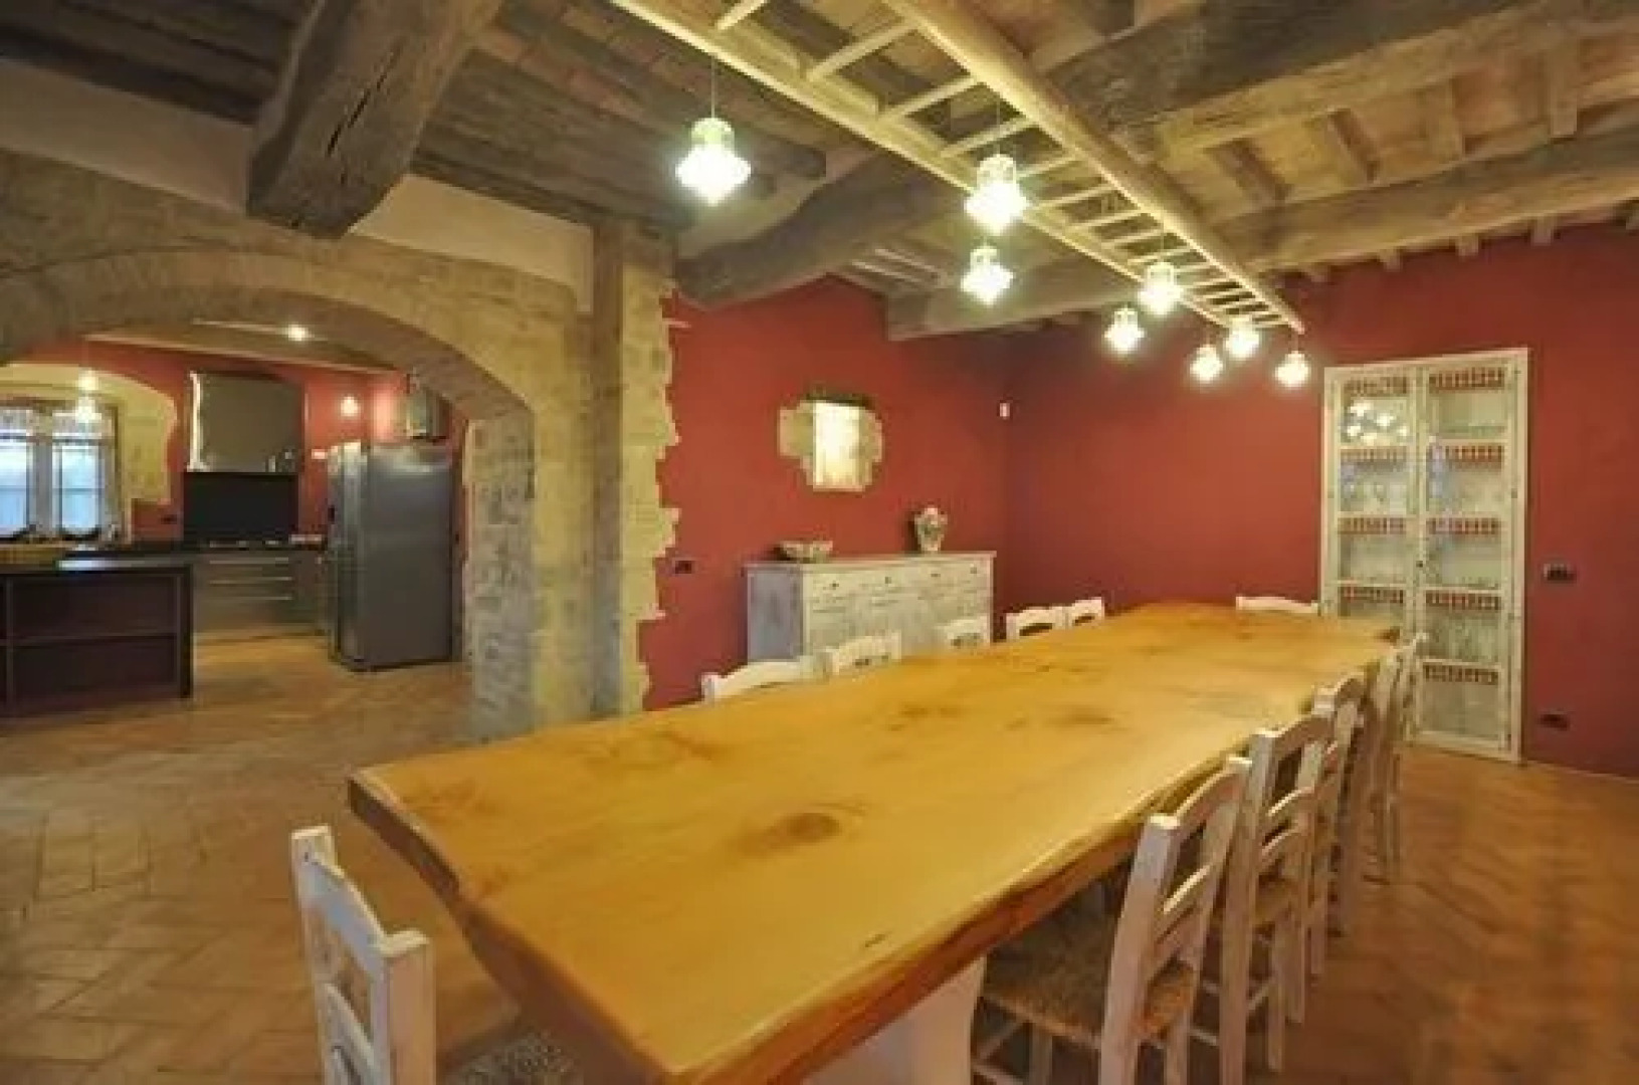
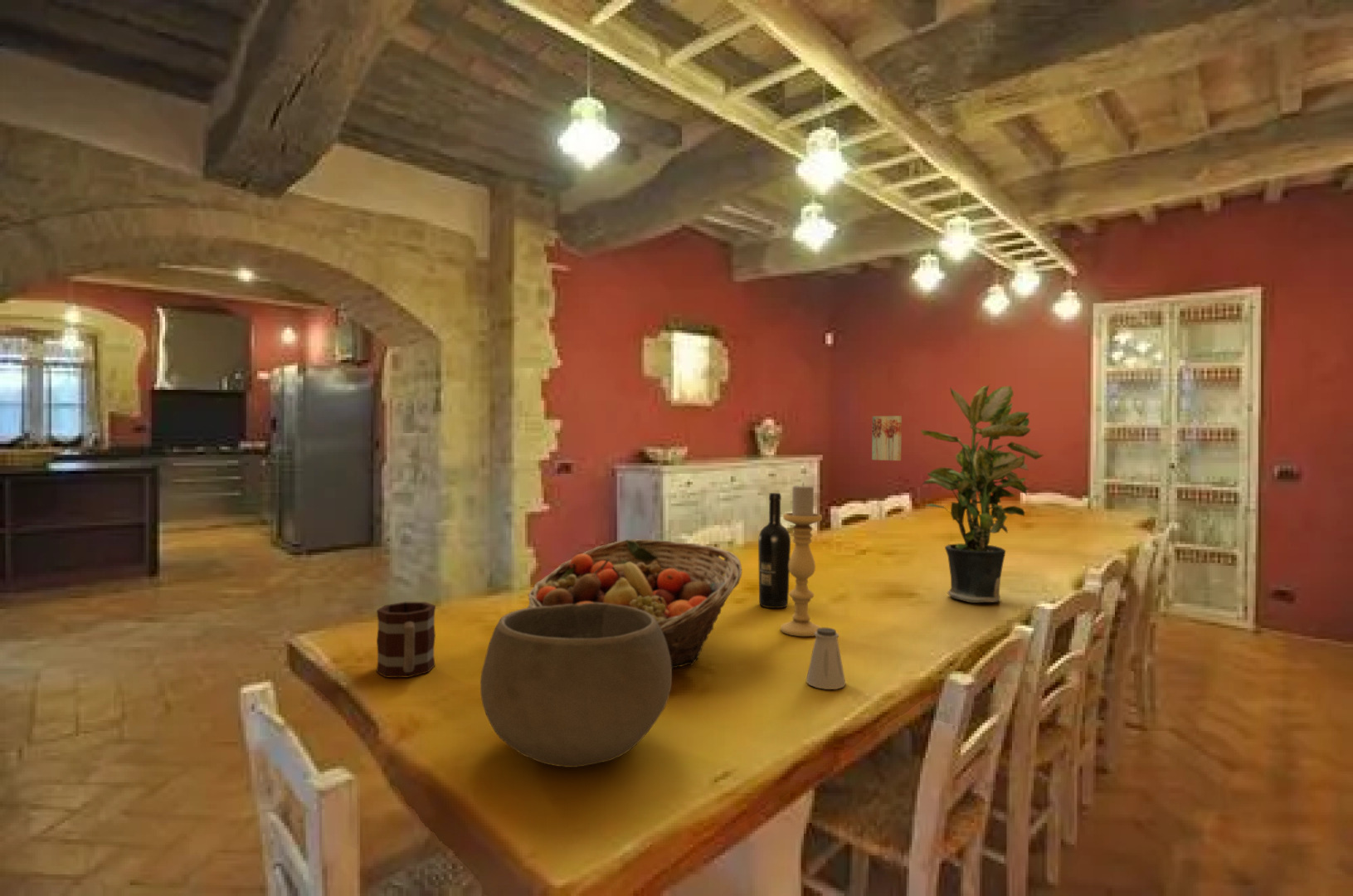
+ saltshaker [805,626,846,690]
+ wine bottle [757,492,791,609]
+ potted plant [920,384,1046,604]
+ bowl [479,602,673,768]
+ fruit basket [527,538,742,670]
+ candle holder [780,482,823,637]
+ mug [376,601,436,679]
+ wall art [871,415,903,461]
